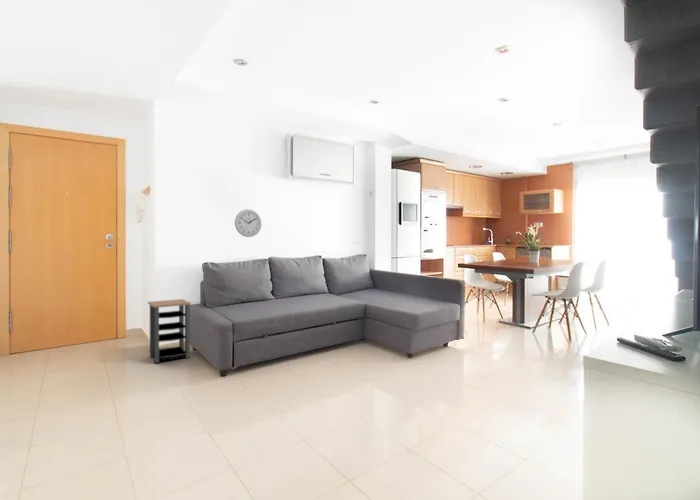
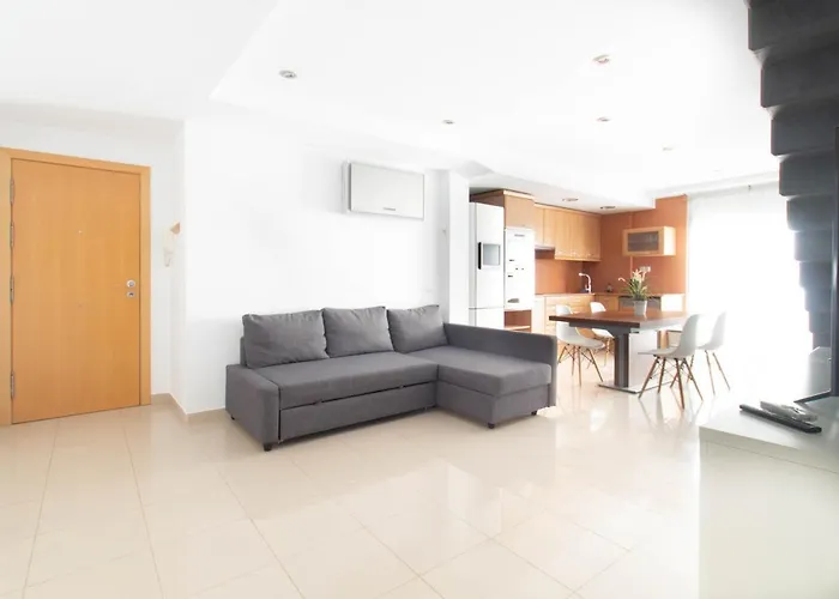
- wall clock [234,208,262,238]
- side table [147,298,192,364]
